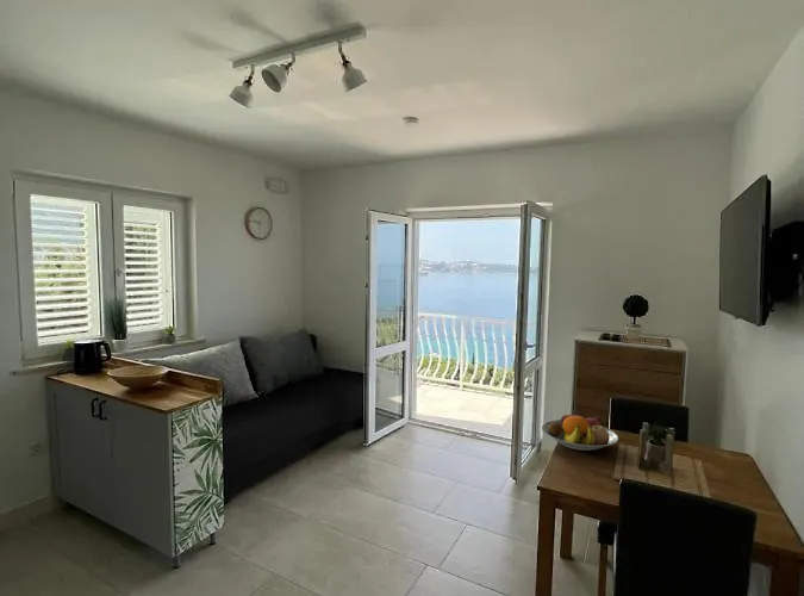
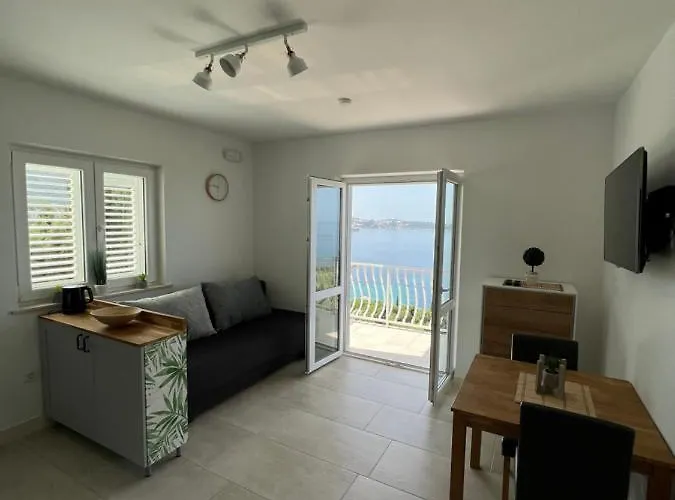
- fruit bowl [541,411,619,452]
